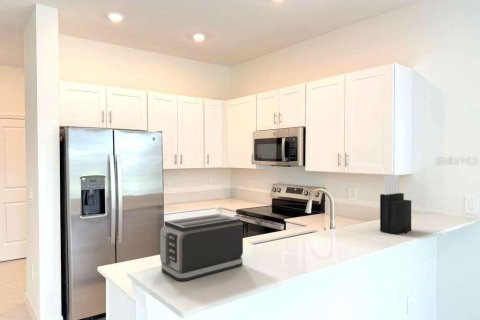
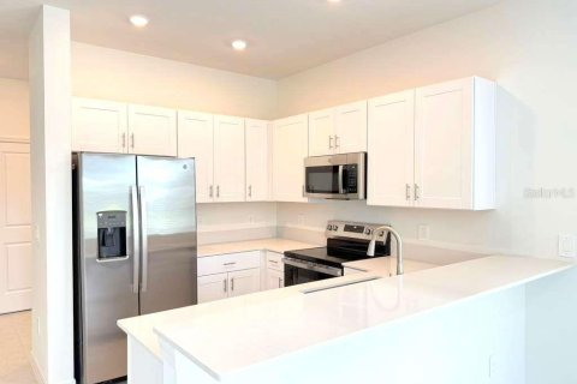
- knife block [379,174,412,235]
- toaster [159,213,244,282]
